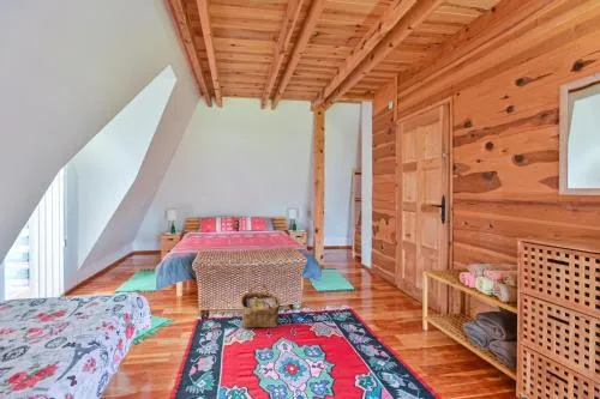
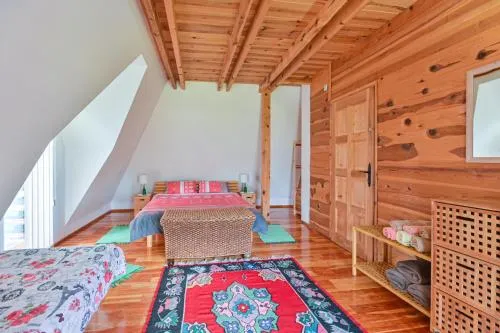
- woven basket [239,283,281,330]
